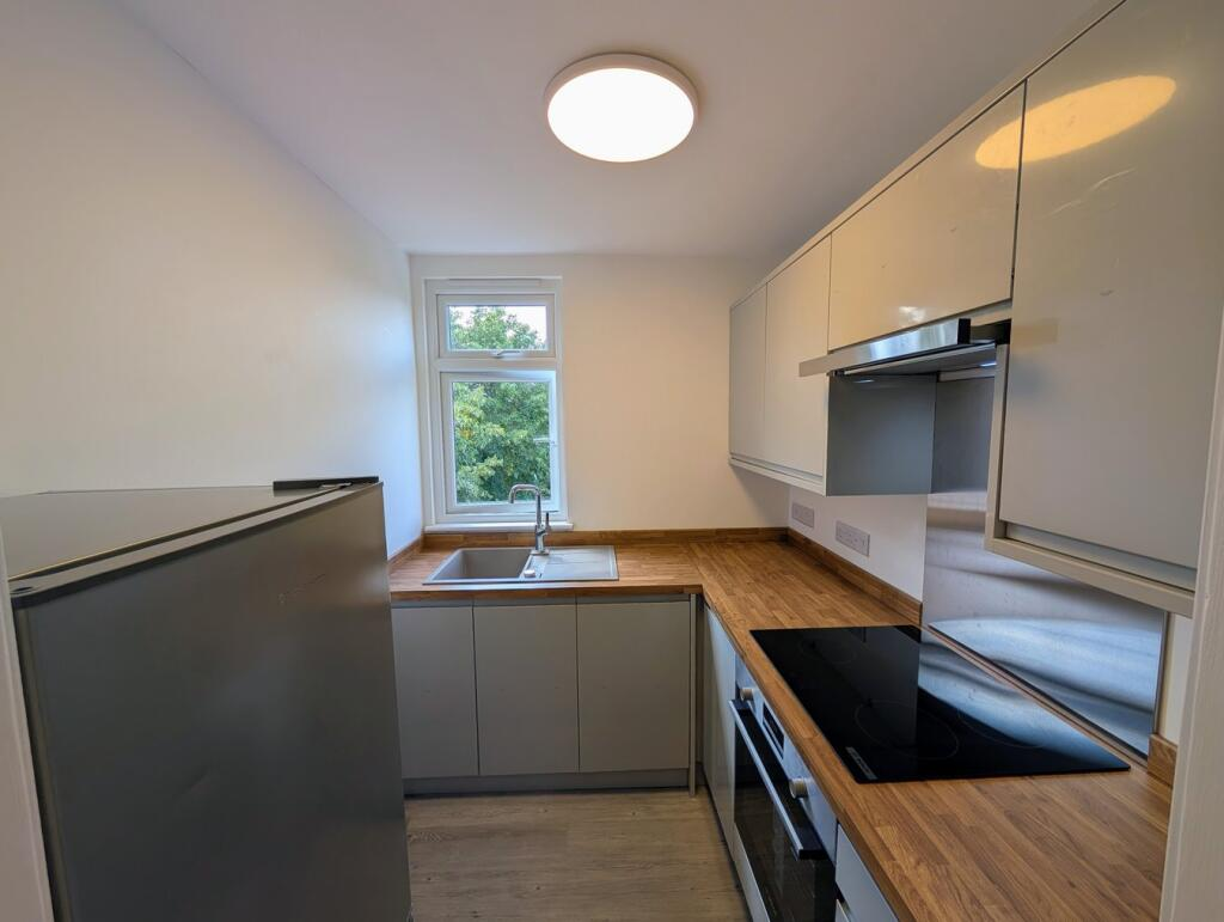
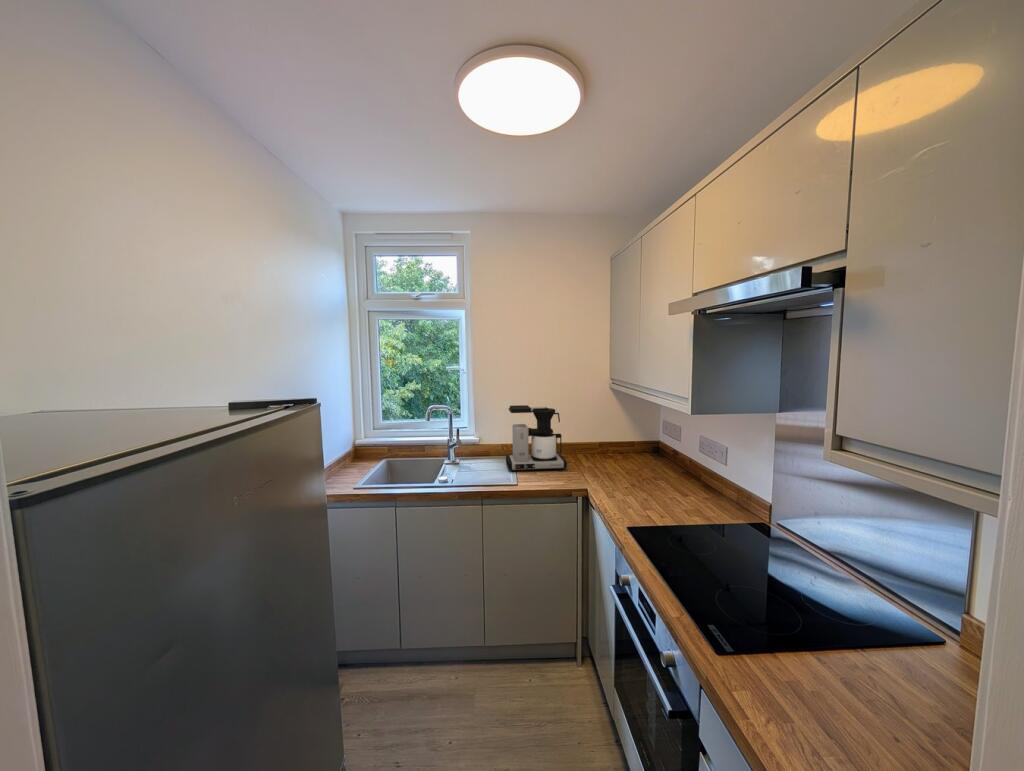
+ coffee maker [505,404,568,473]
